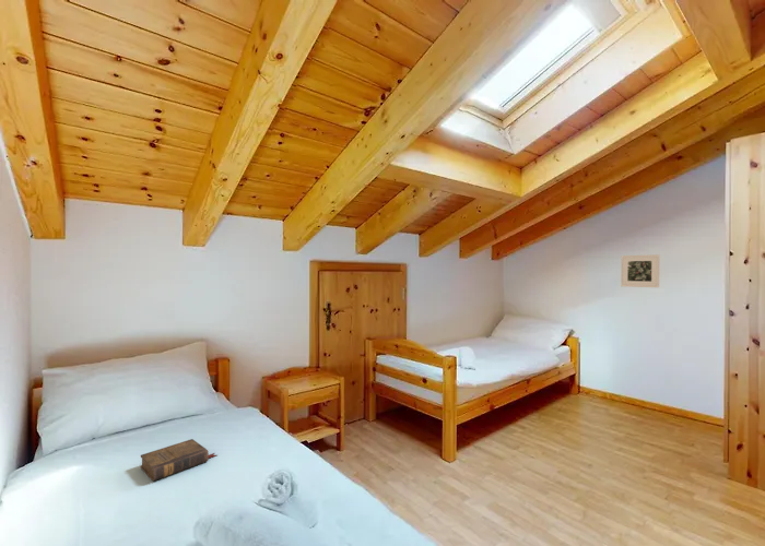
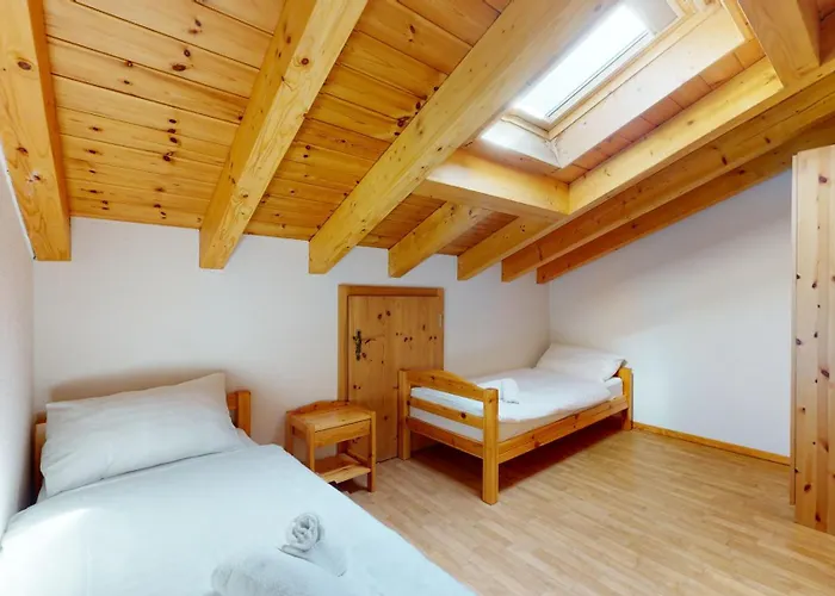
- book [139,438,219,482]
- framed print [620,253,660,288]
